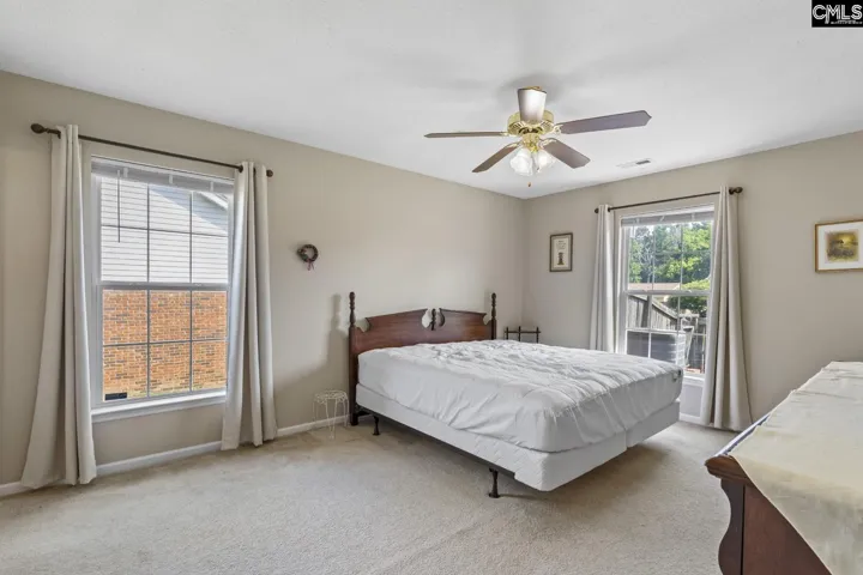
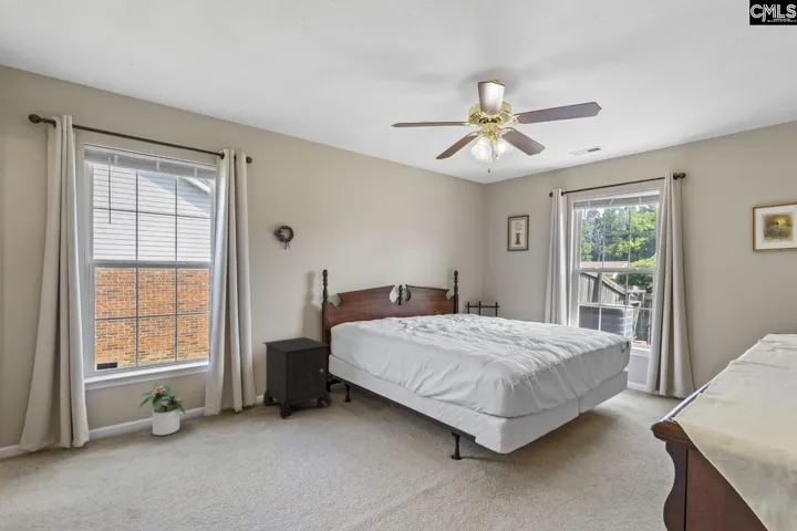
+ potted plant [137,382,188,436]
+ nightstand [262,336,333,419]
